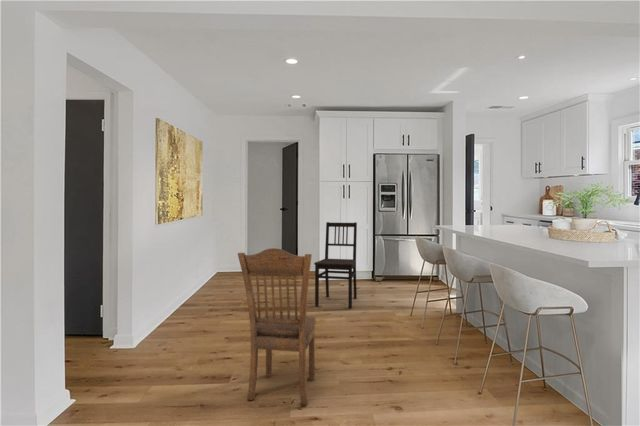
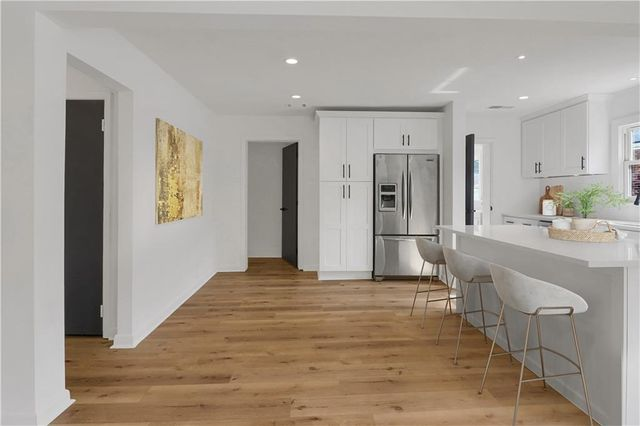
- dining chair [313,221,358,309]
- dining chair [236,247,317,406]
